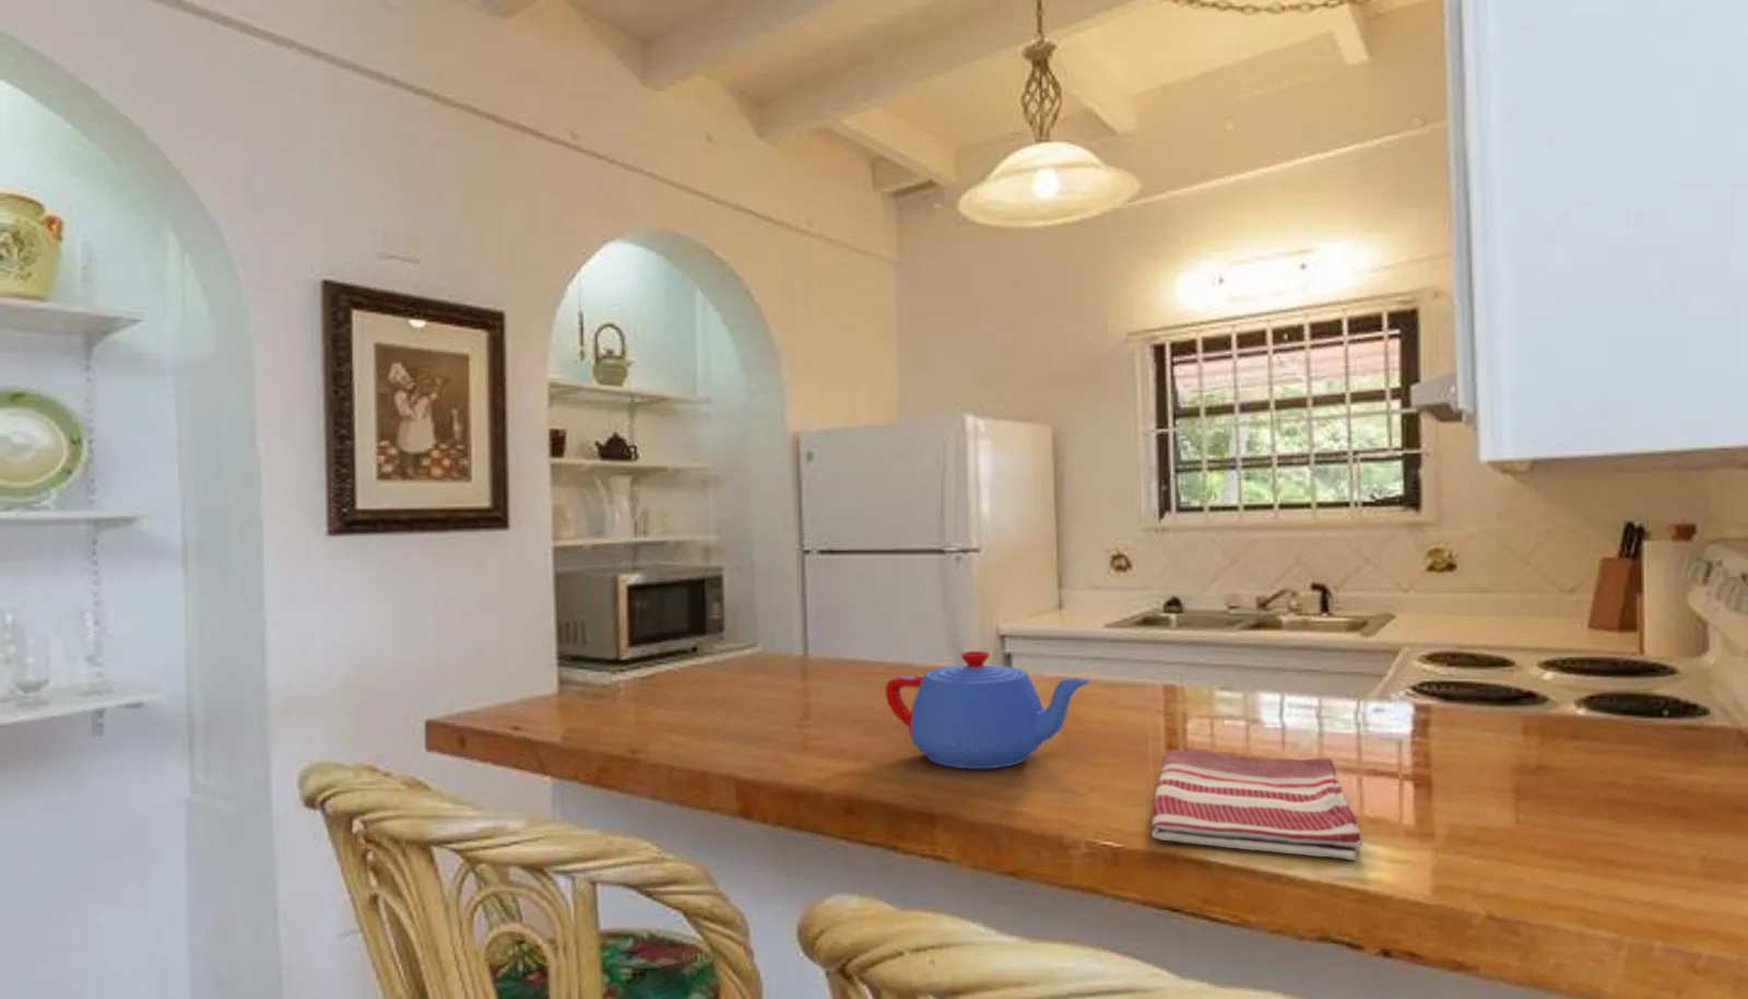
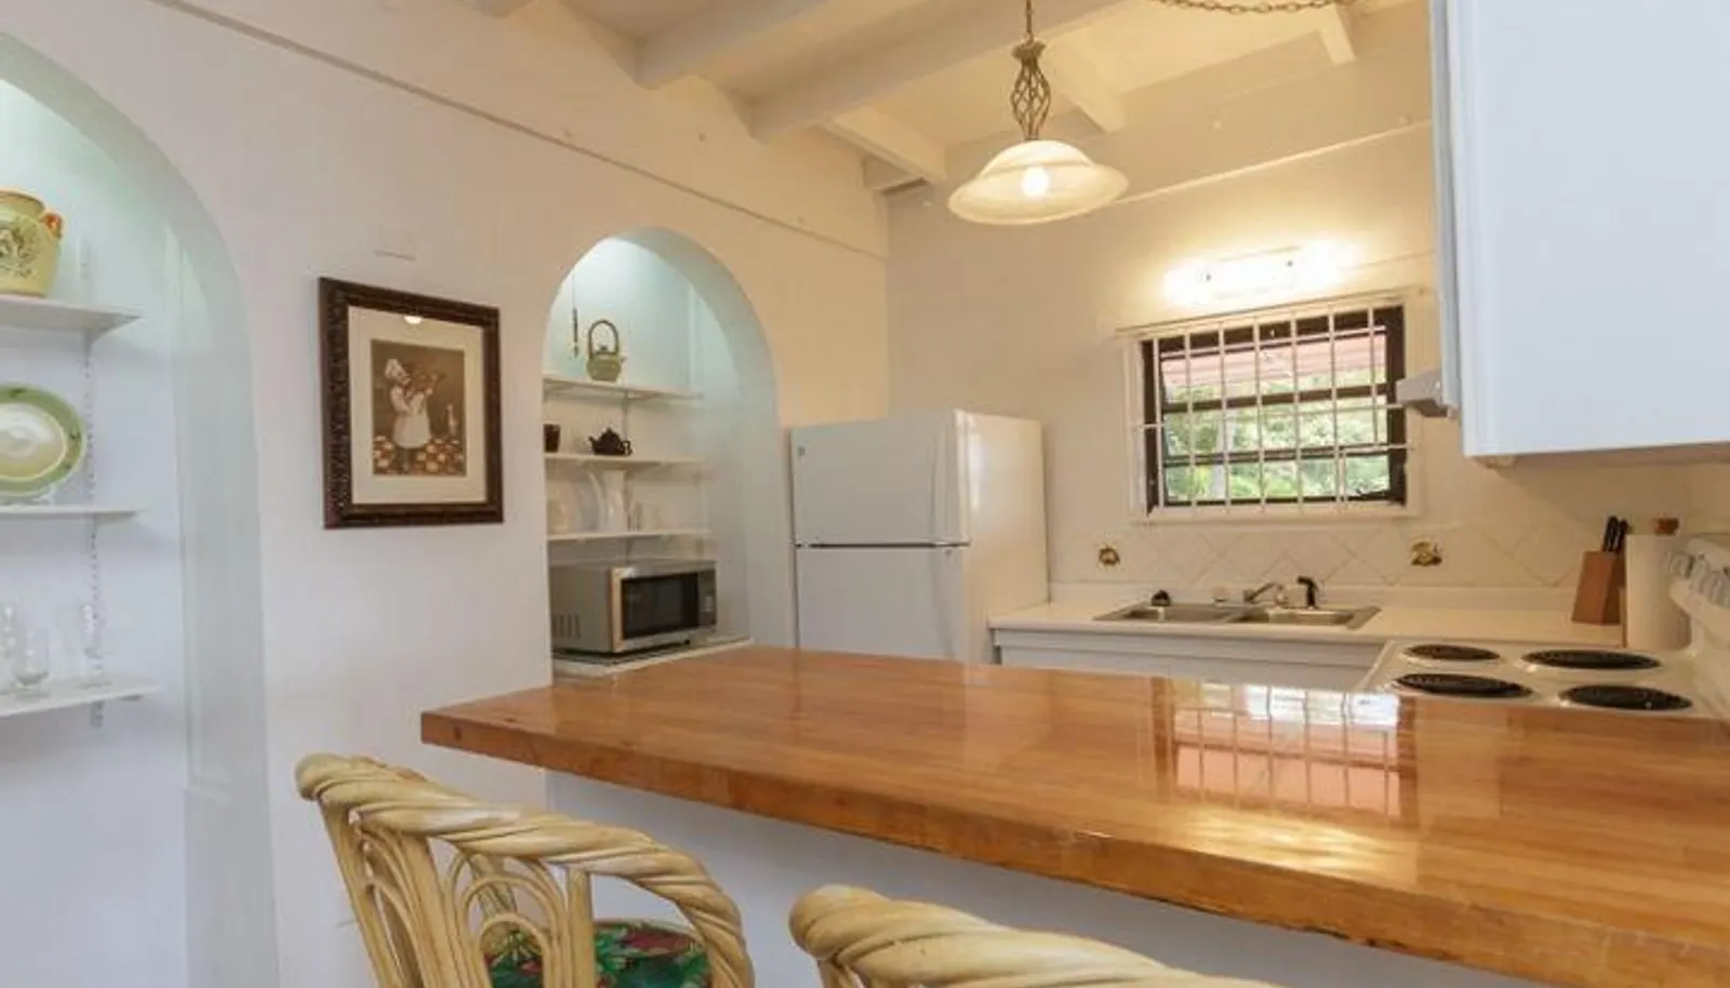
- teapot [884,651,1090,771]
- dish towel [1149,748,1364,861]
